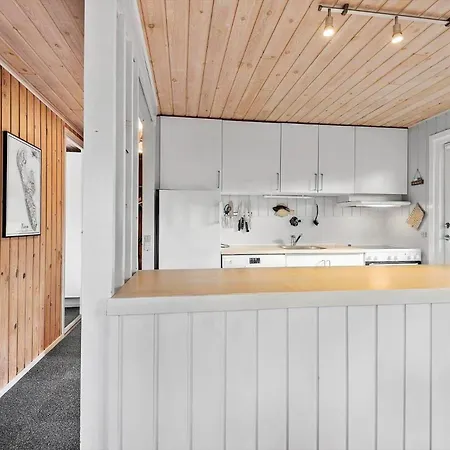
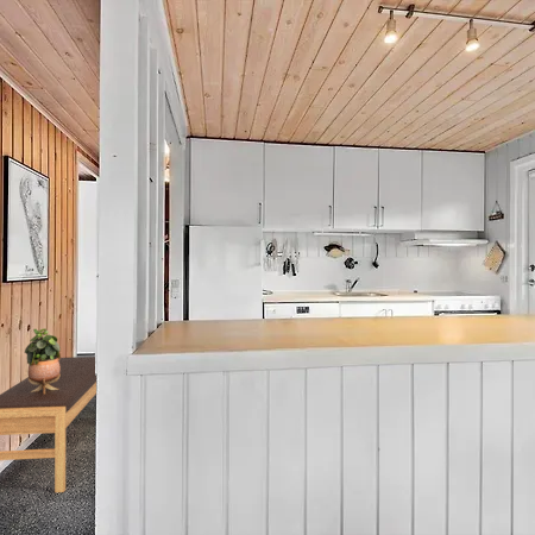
+ potted plant [23,327,62,394]
+ bench [0,355,97,493]
